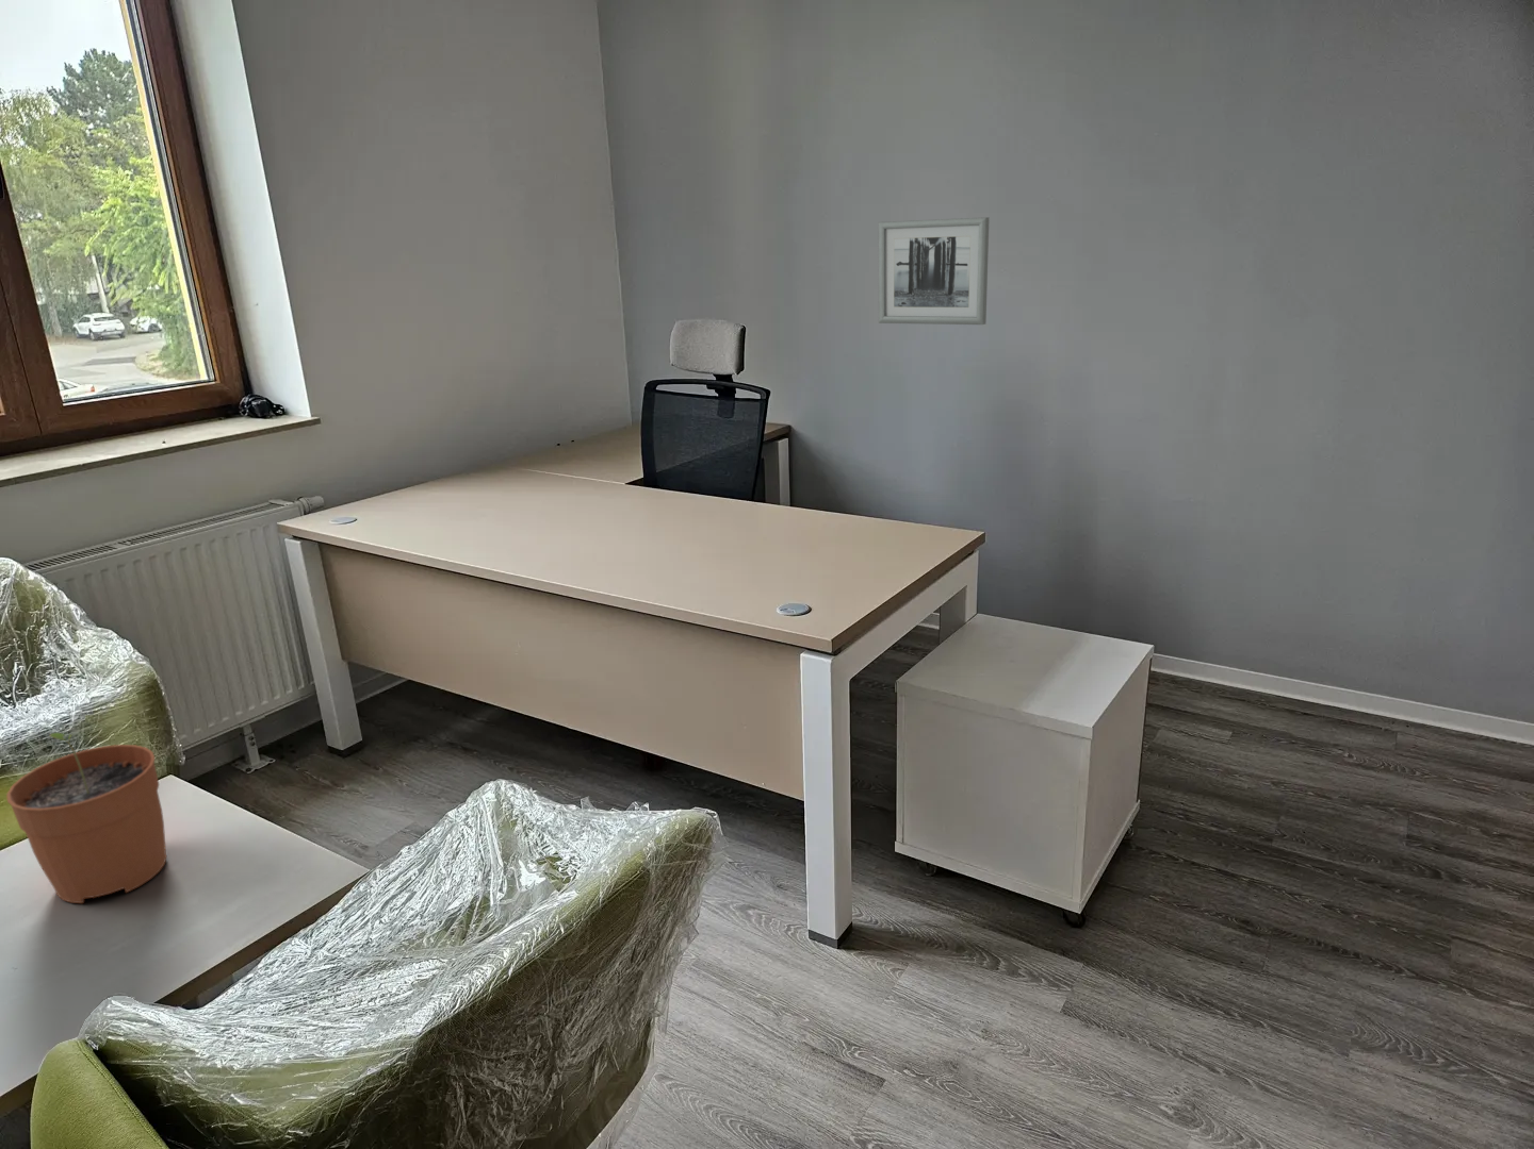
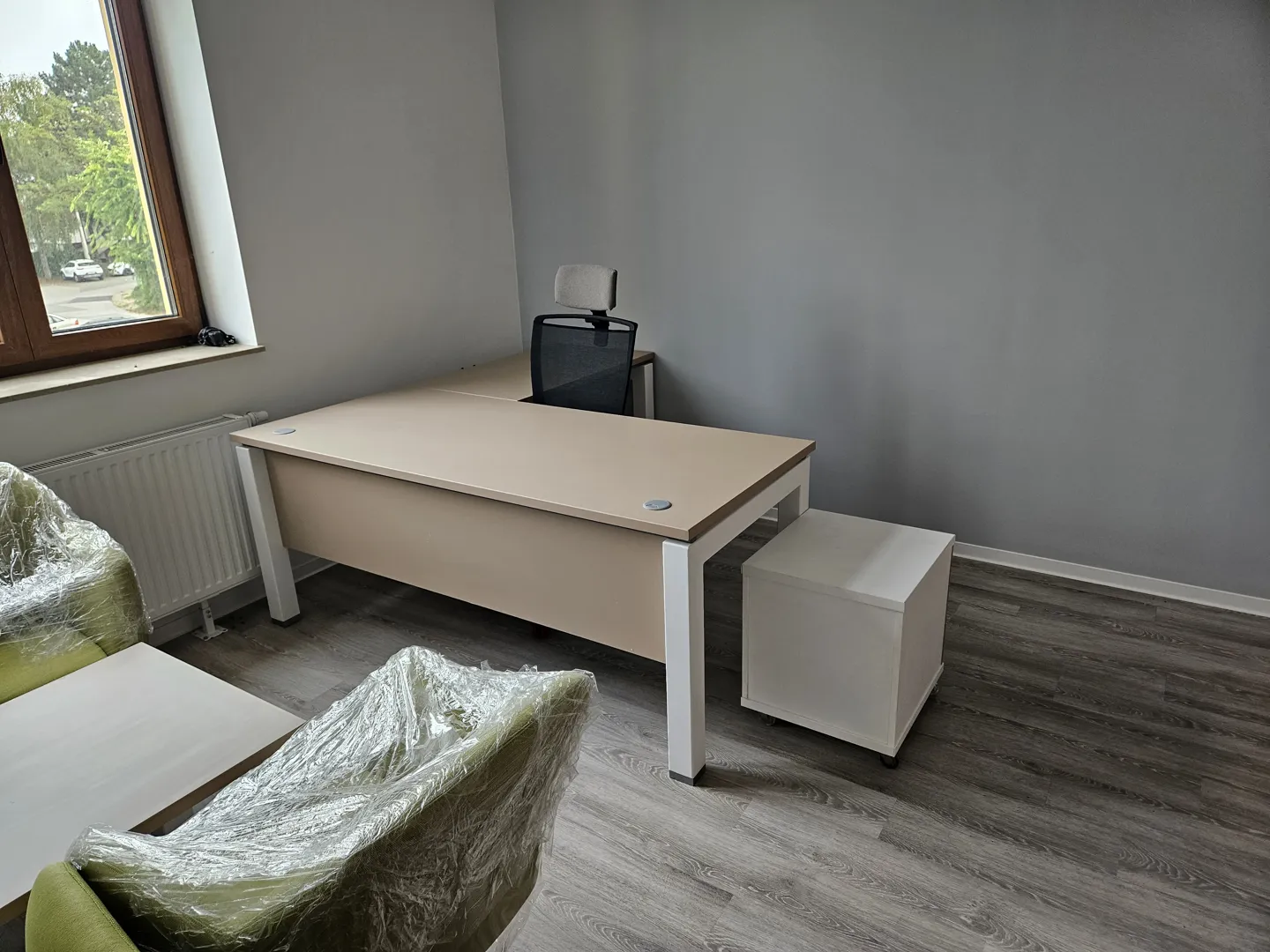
- wall art [878,216,989,326]
- plant pot [5,731,167,904]
